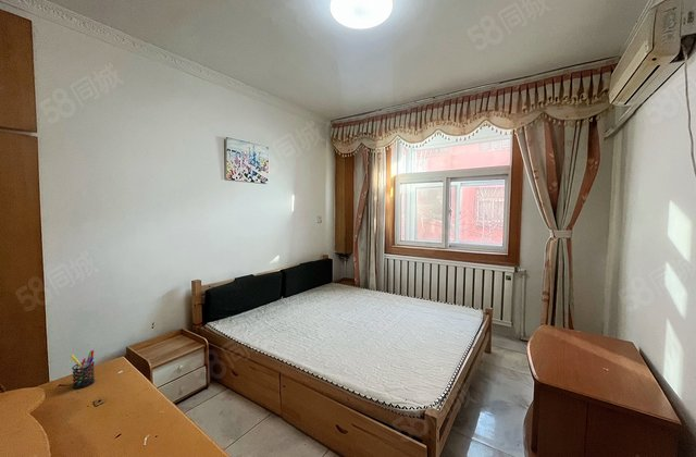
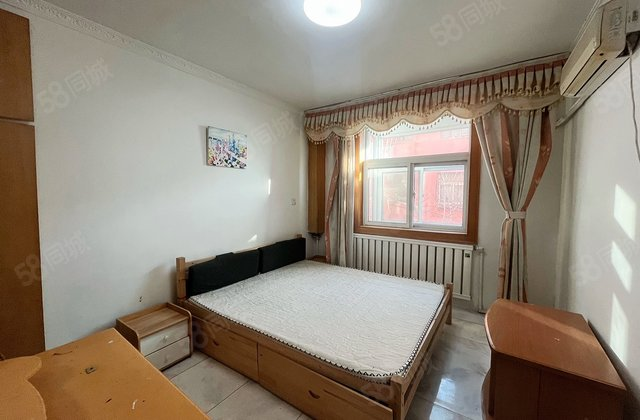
- pen holder [70,349,96,390]
